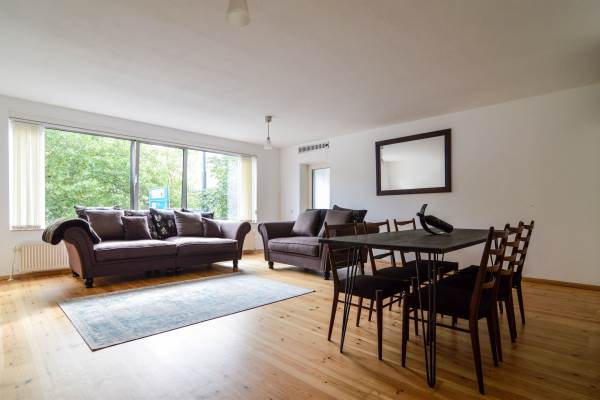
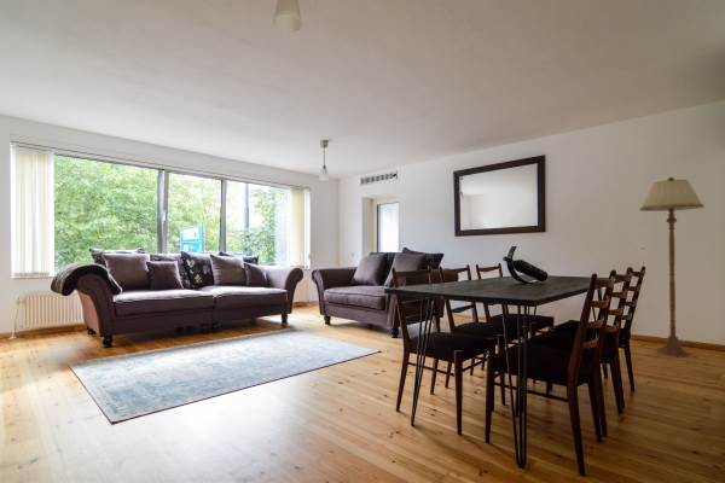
+ floor lamp [639,176,706,359]
